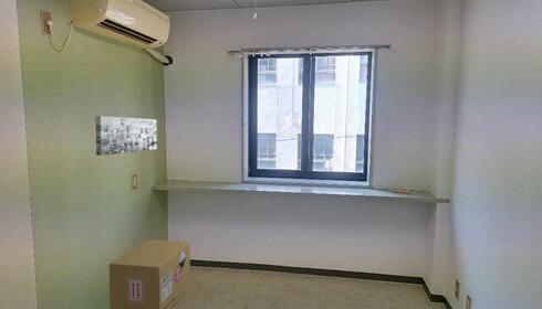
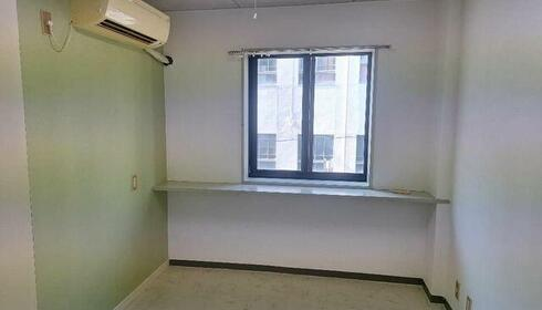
- wall art [94,115,158,157]
- cardboard box [108,238,191,309]
